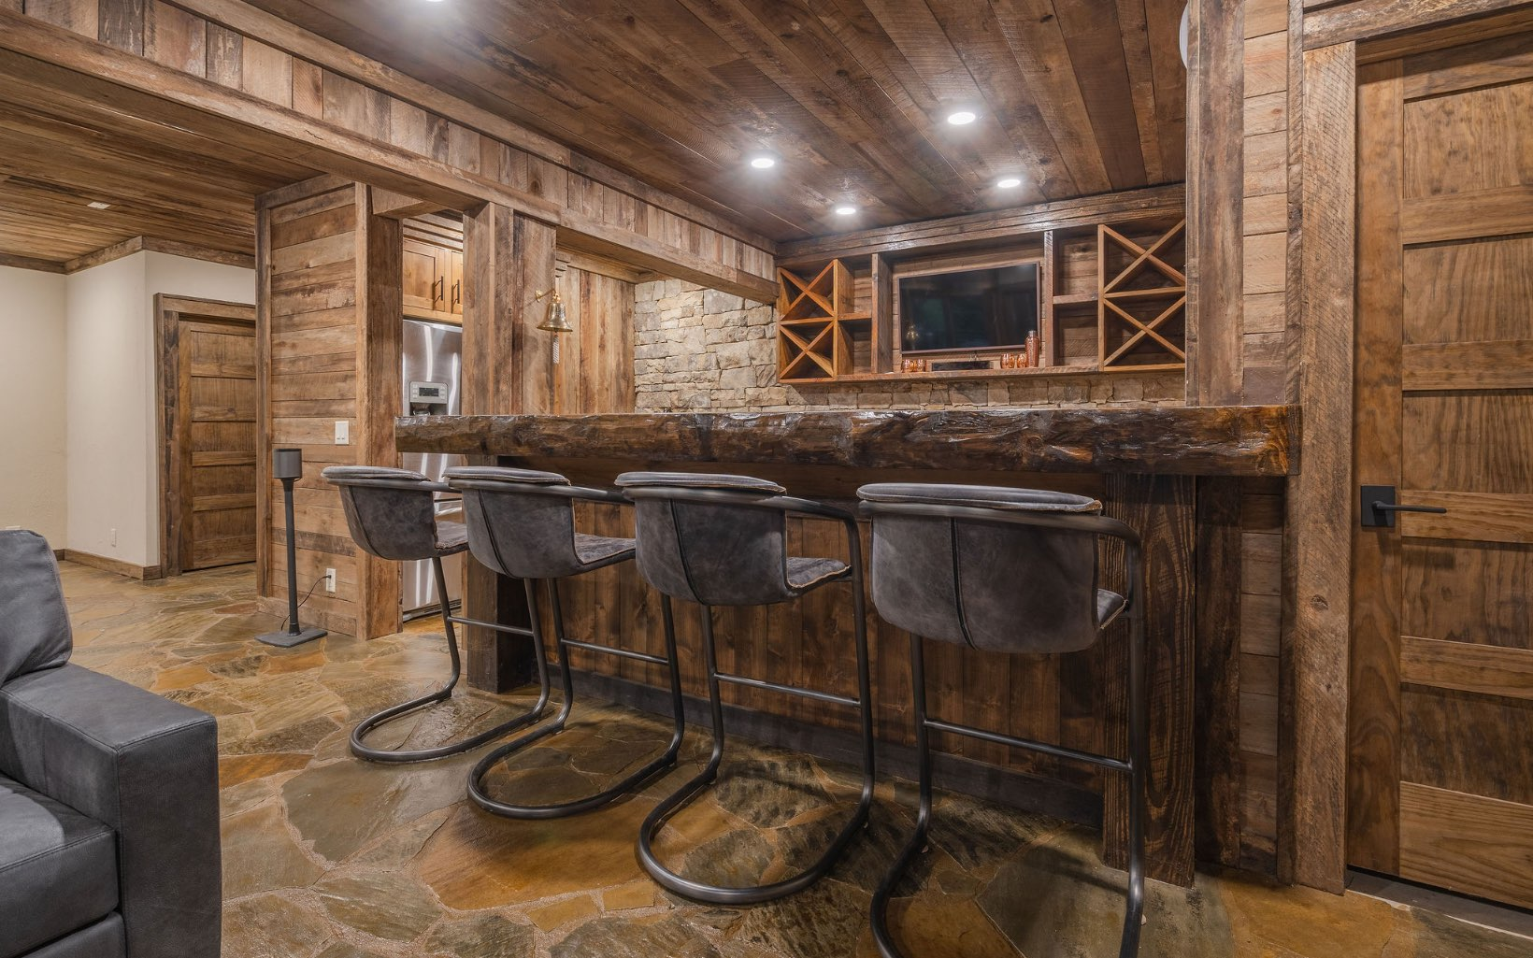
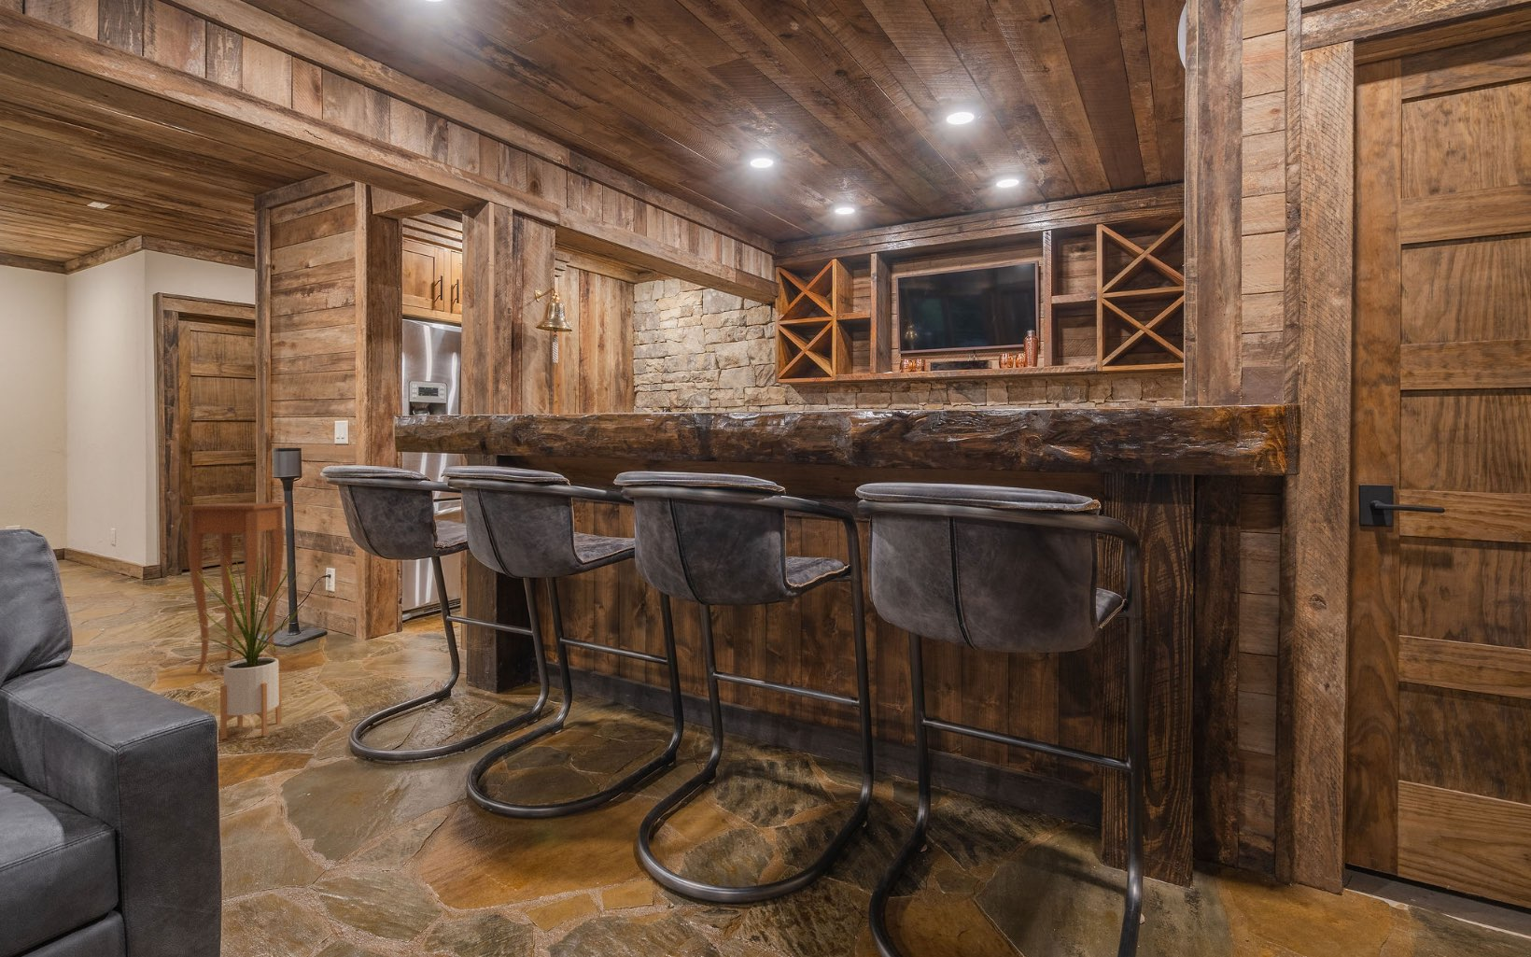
+ side table [181,502,289,674]
+ house plant [192,550,311,741]
